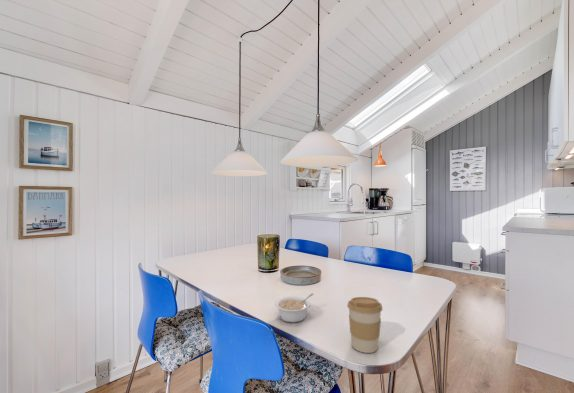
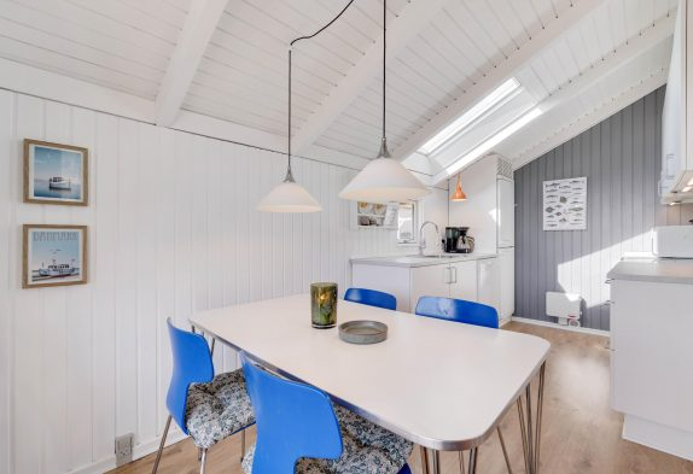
- legume [274,293,314,323]
- coffee cup [346,296,384,354]
